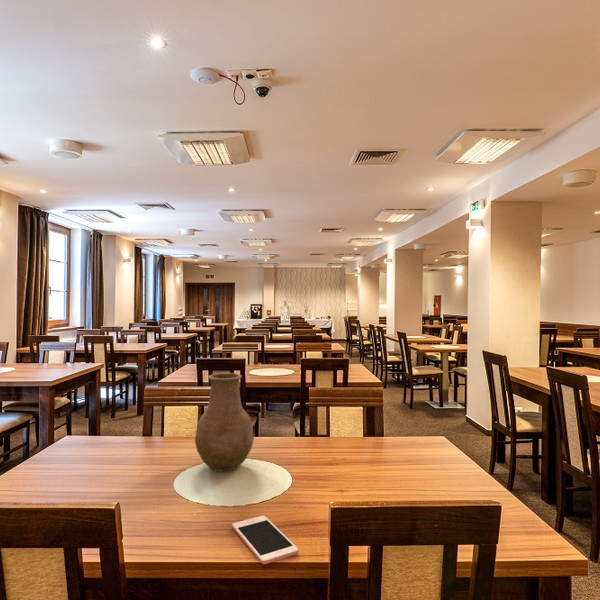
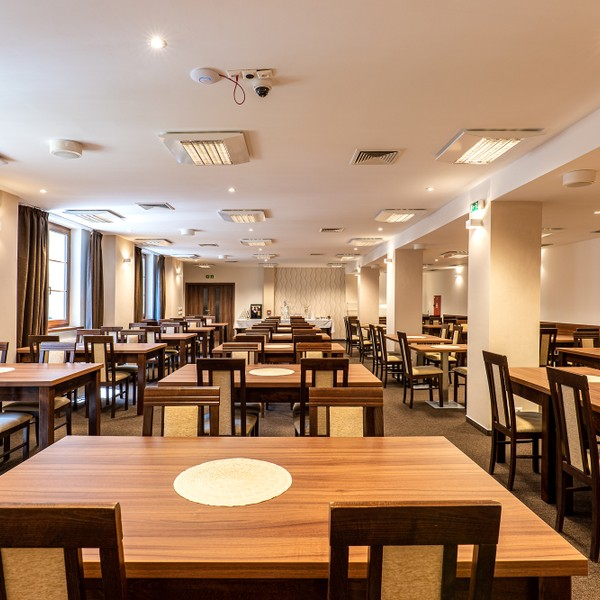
- cell phone [231,515,299,565]
- vase [194,372,255,473]
